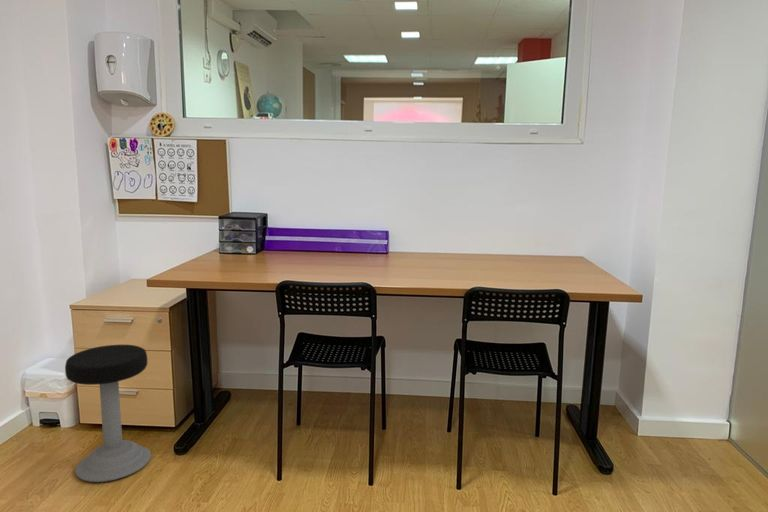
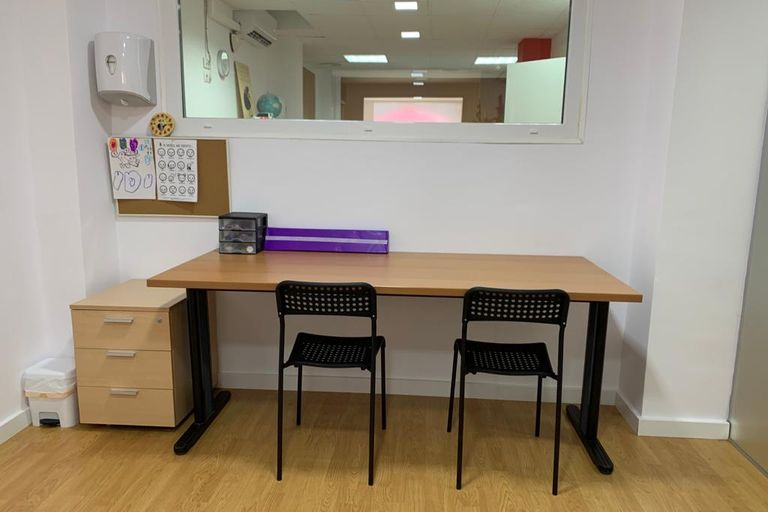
- stool [64,344,152,483]
